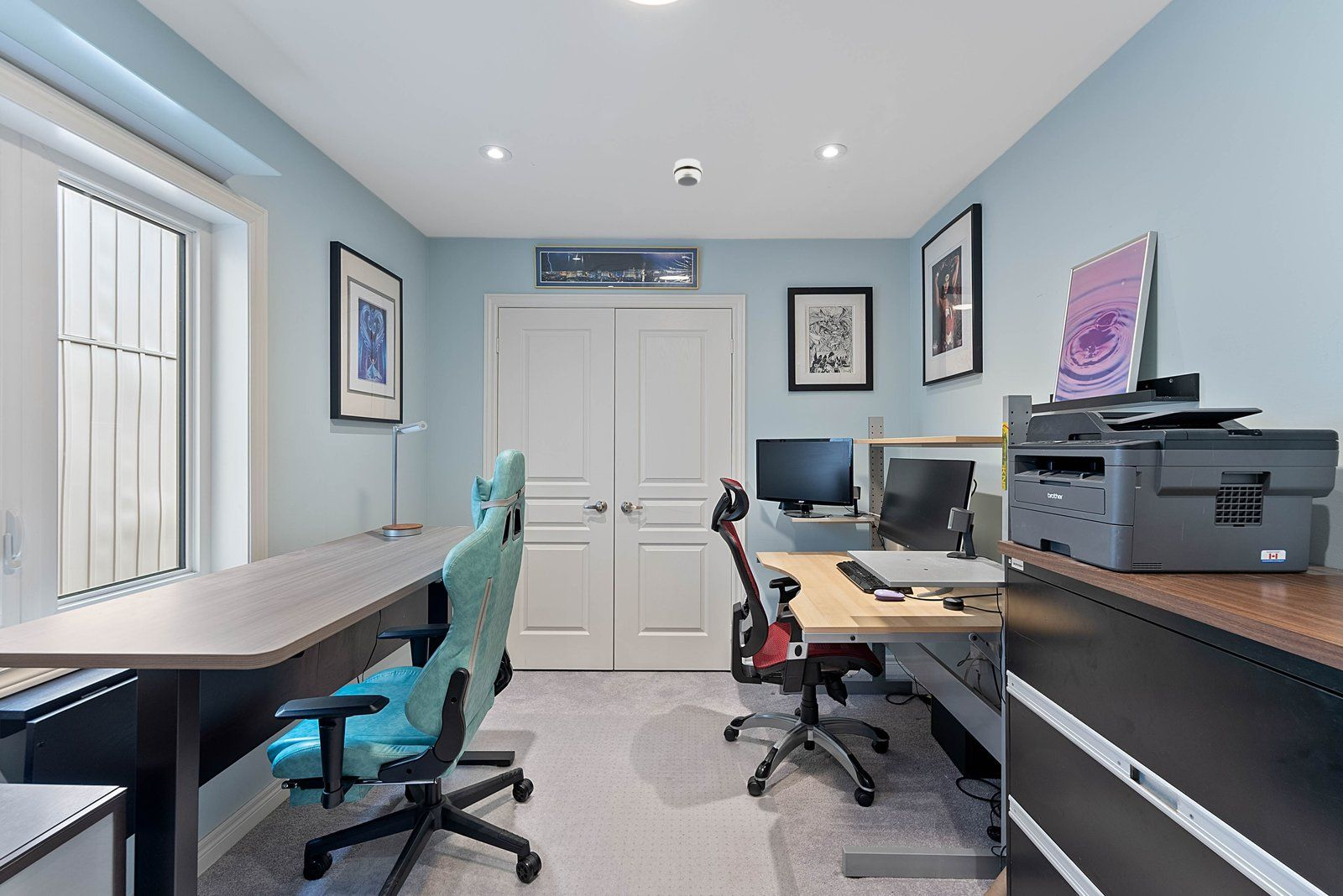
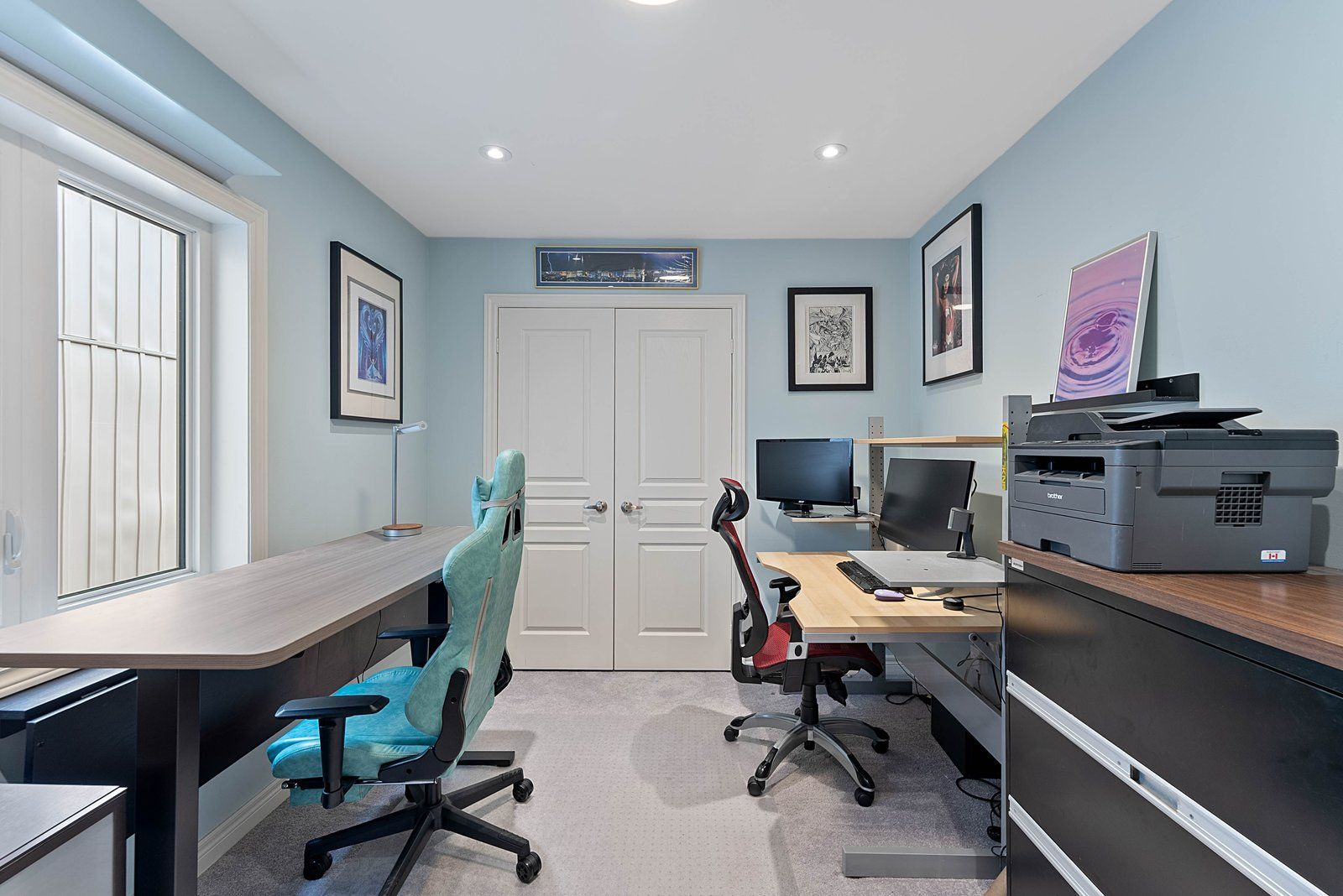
- smoke detector [672,158,703,187]
